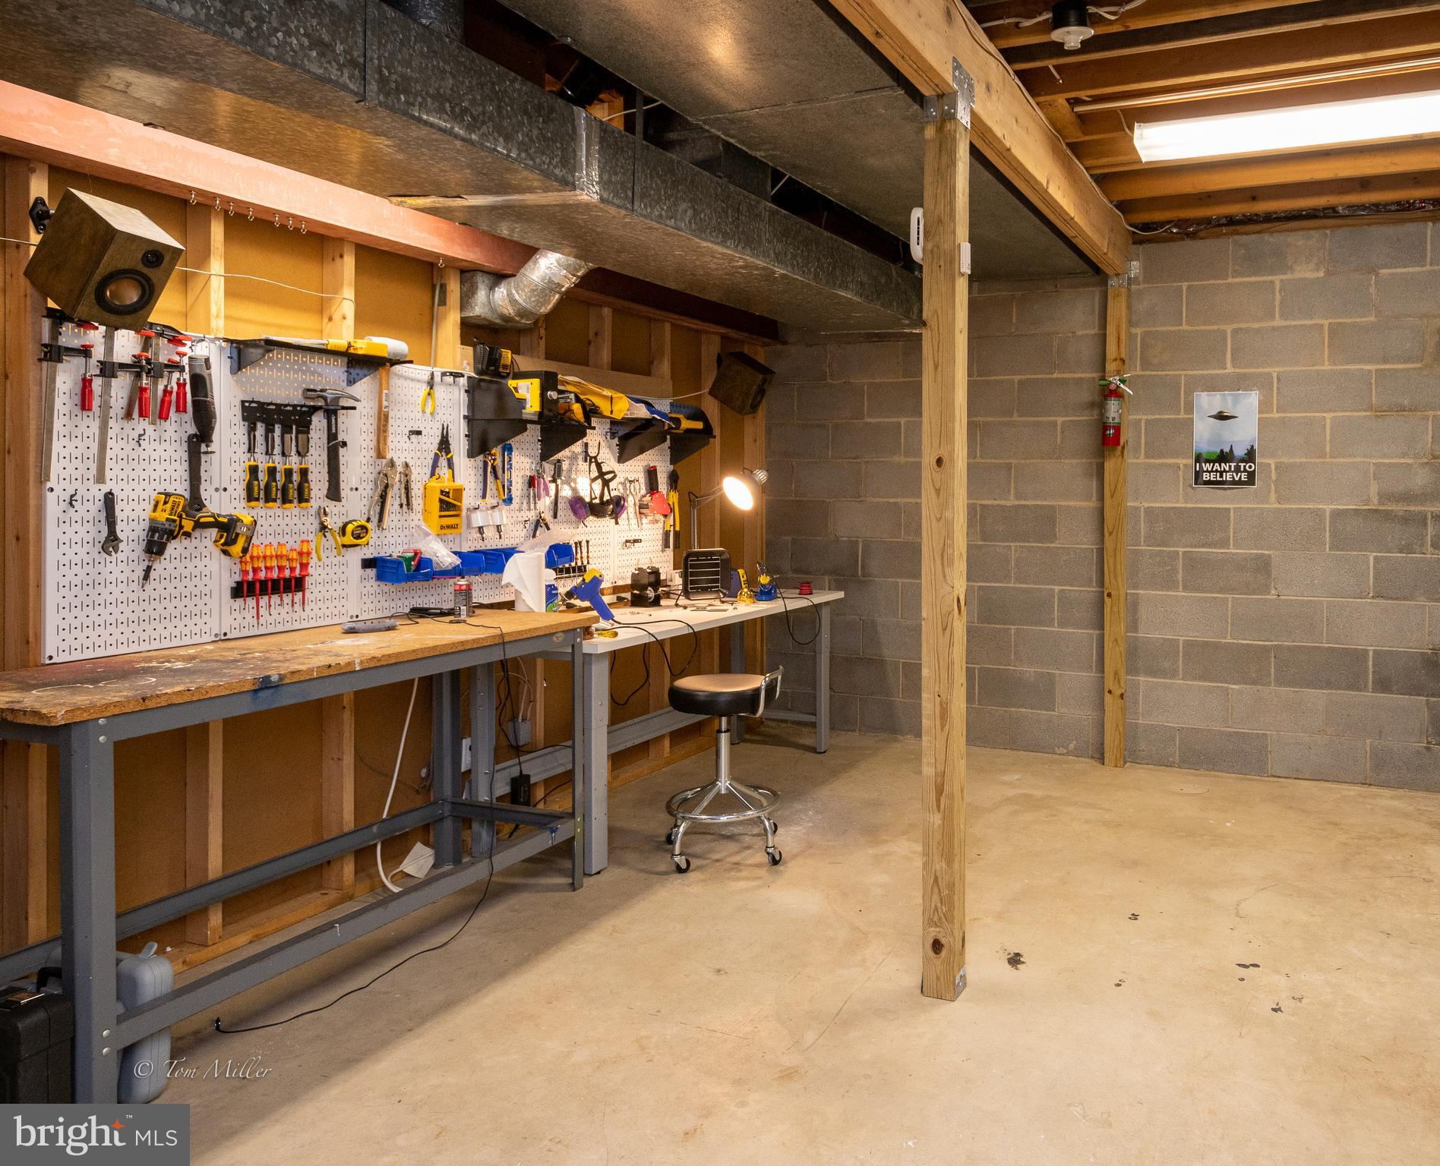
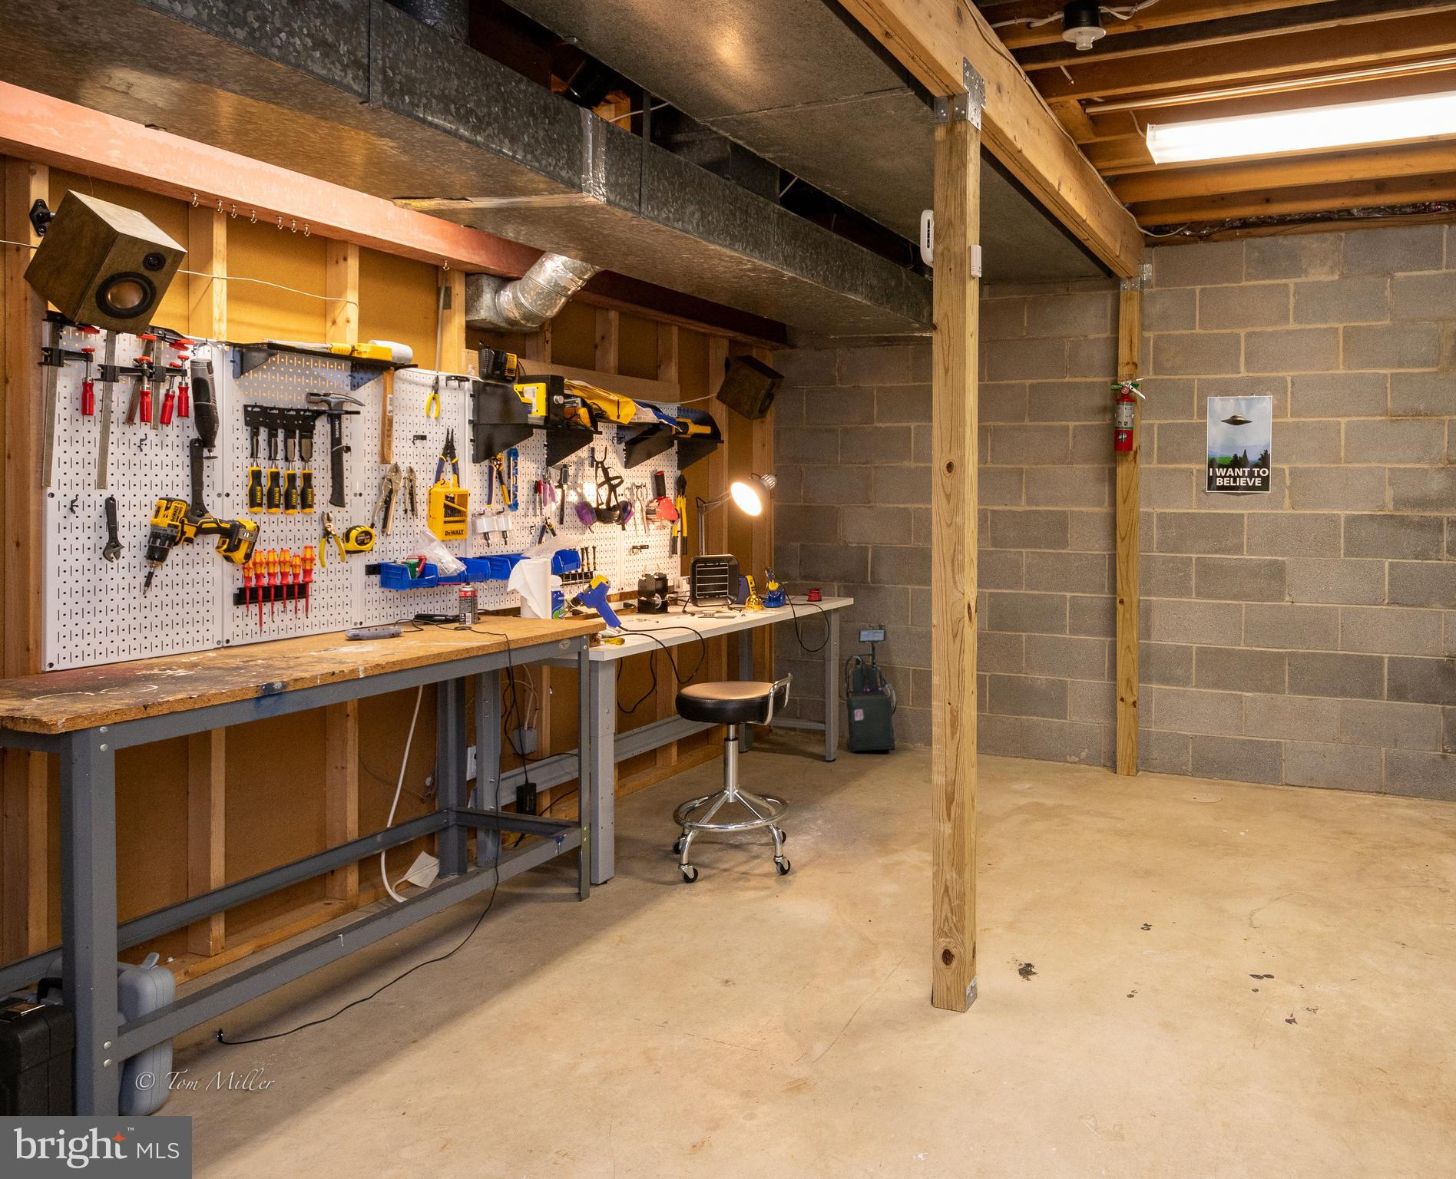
+ vacuum cleaner [844,622,896,753]
